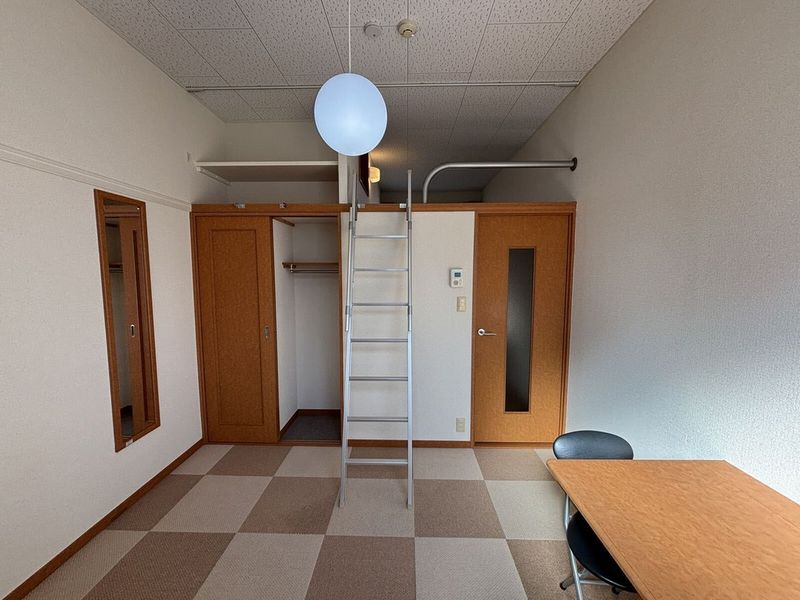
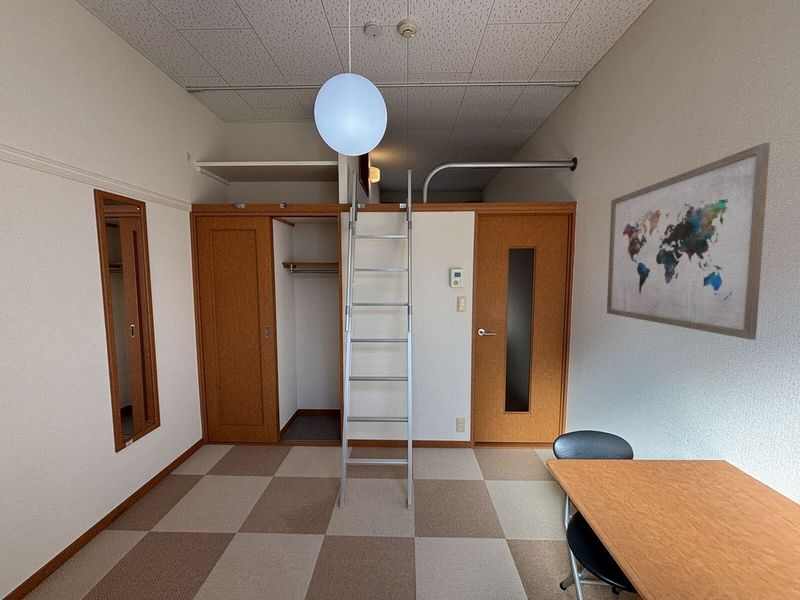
+ wall art [606,142,771,341]
